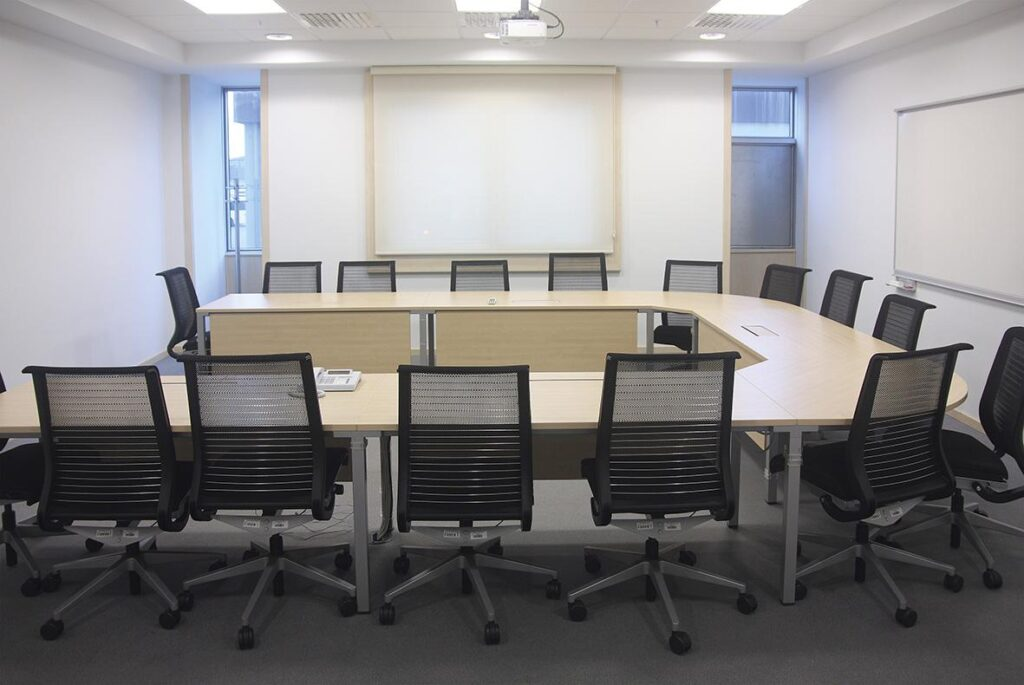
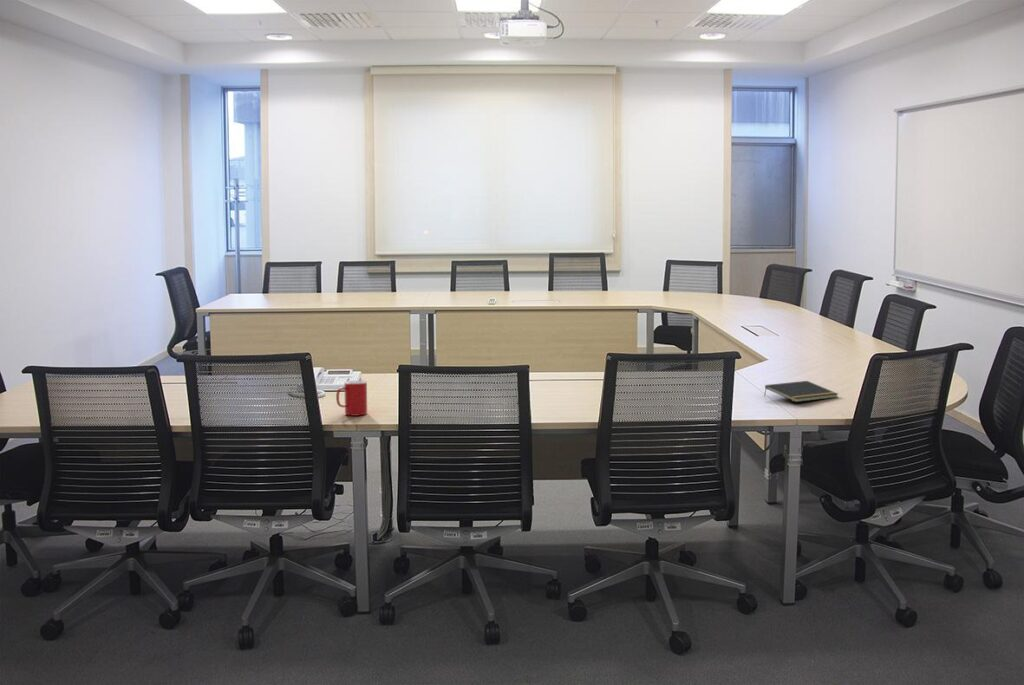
+ cup [335,380,368,417]
+ notepad [763,380,839,403]
